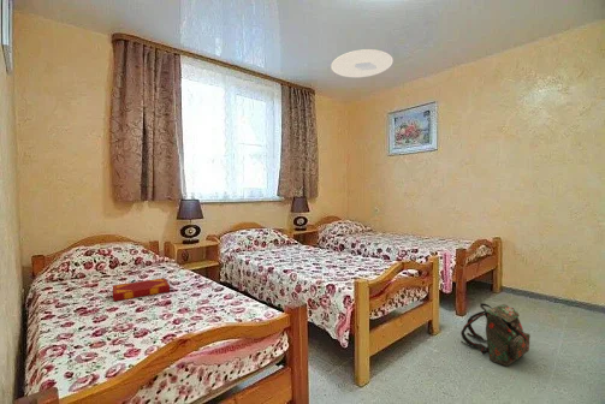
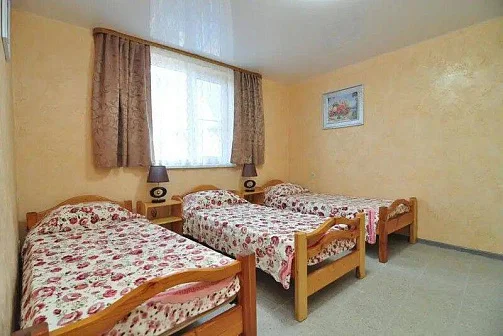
- hardback book [112,277,171,303]
- backpack [459,302,532,367]
- ceiling light [330,48,395,78]
